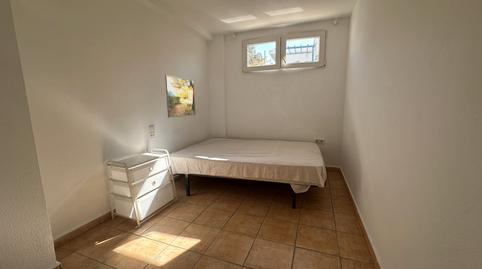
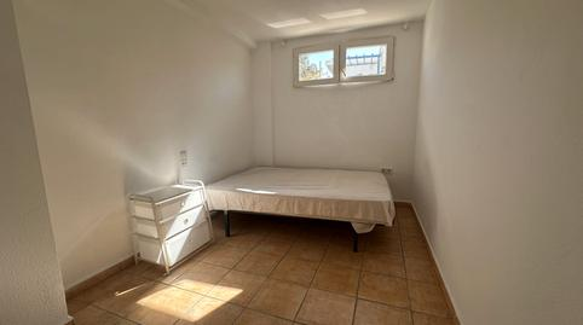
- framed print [164,74,197,119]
